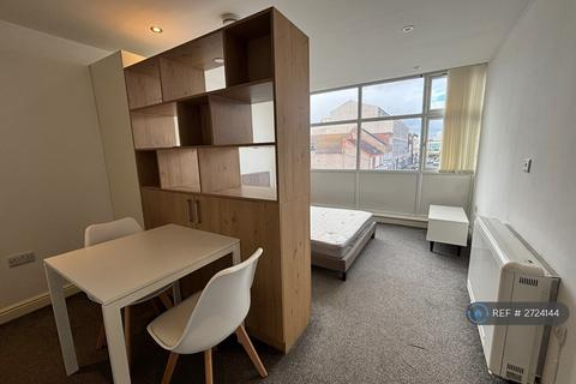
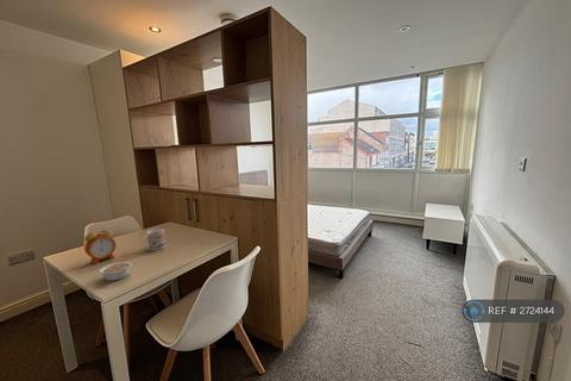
+ alarm clock [83,224,117,266]
+ mug [140,227,167,251]
+ legume [98,261,133,282]
